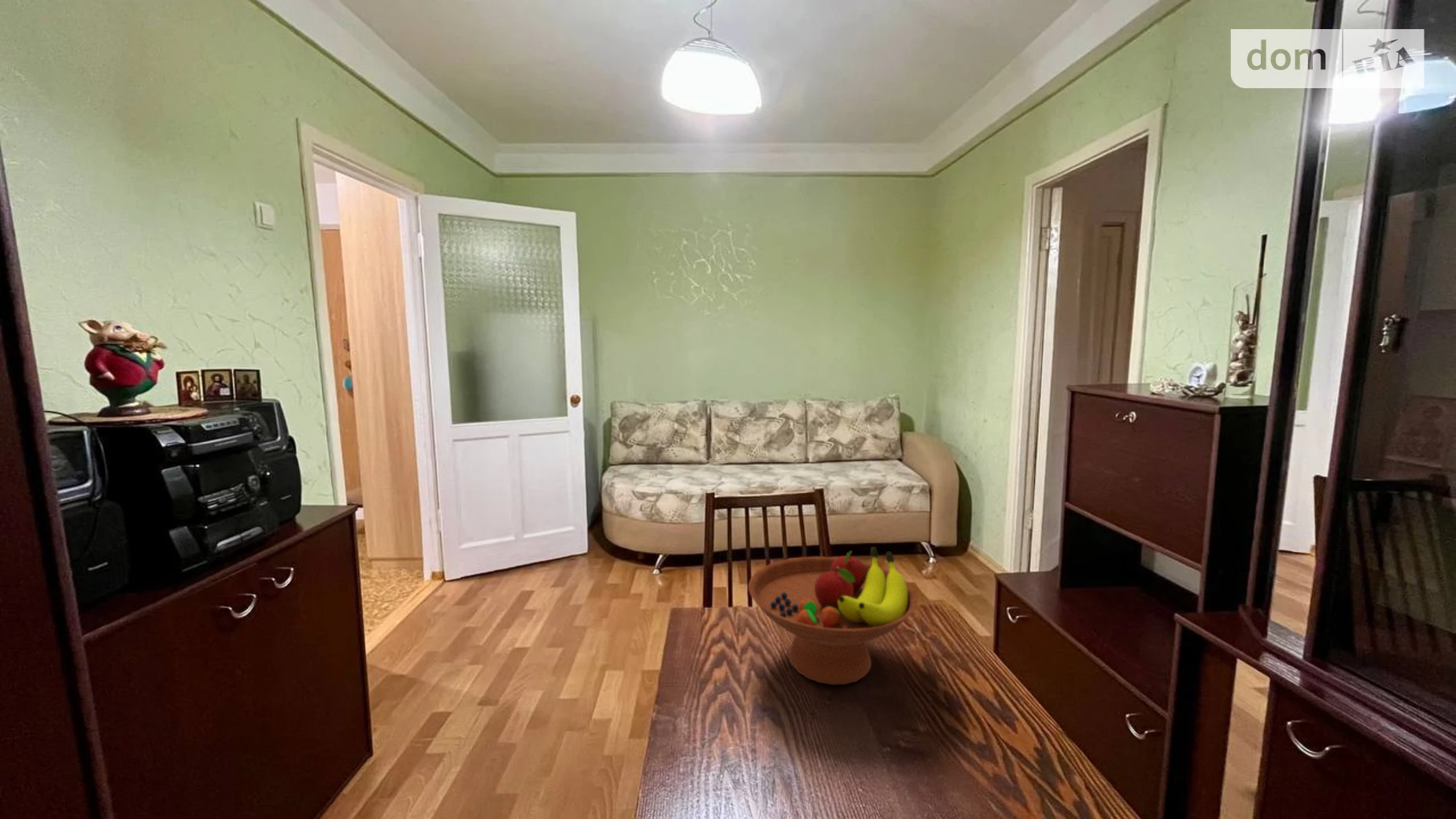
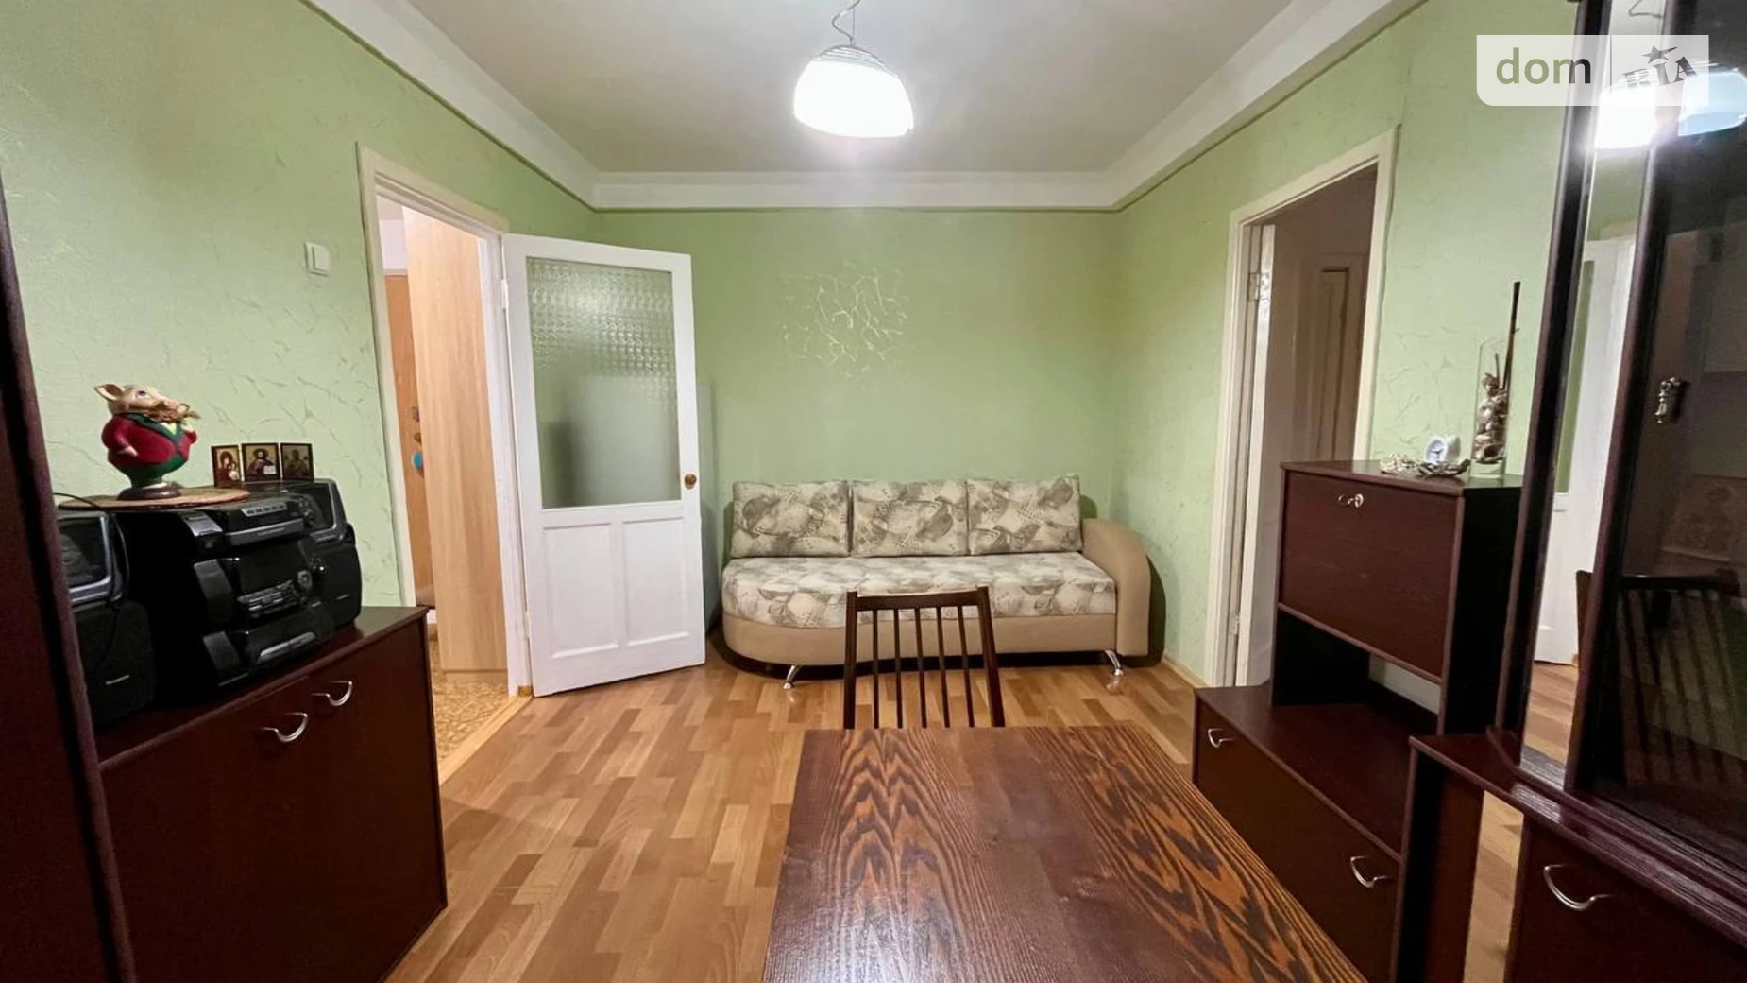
- fruit bowl [748,546,918,686]
